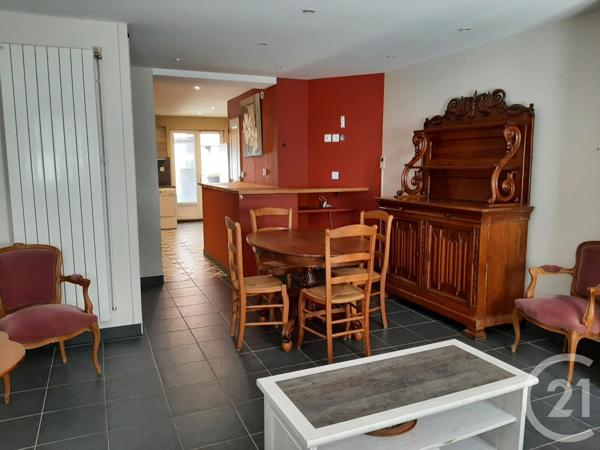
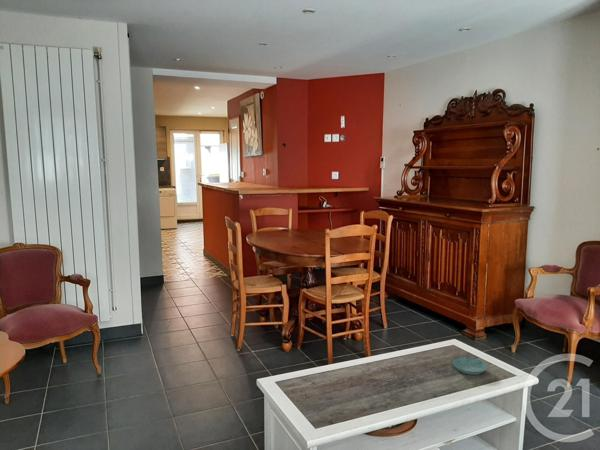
+ saucer [452,357,488,376]
